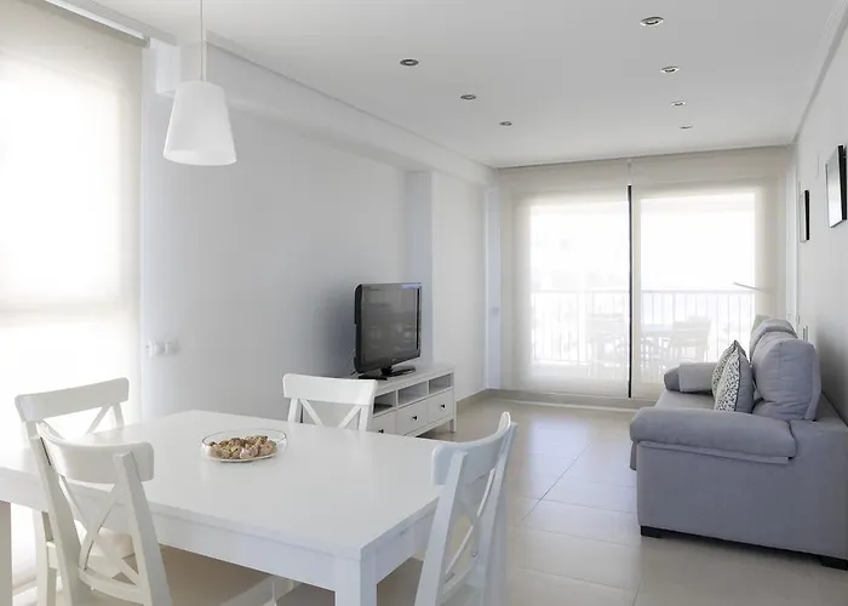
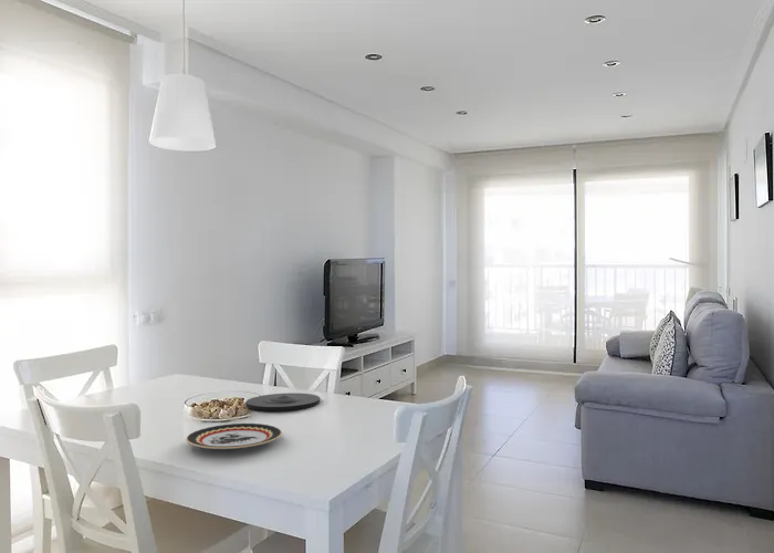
+ plate [185,422,283,450]
+ plate [244,392,322,411]
